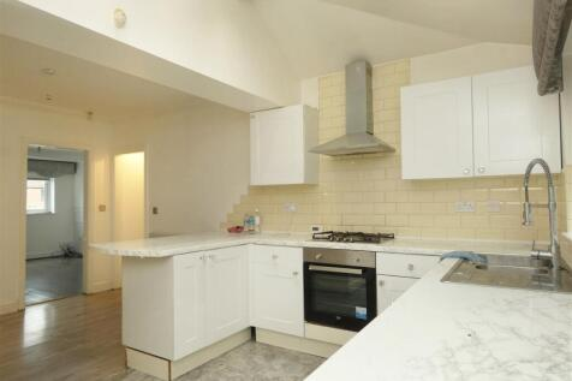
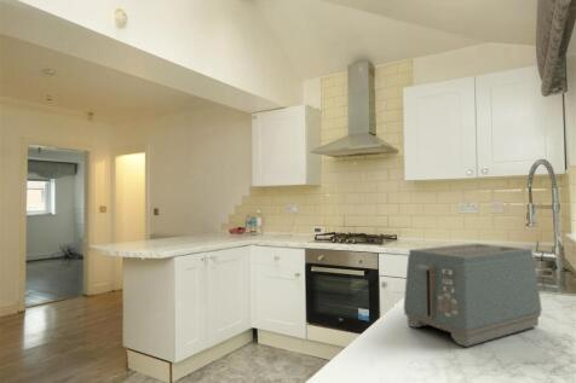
+ toaster [402,243,543,348]
